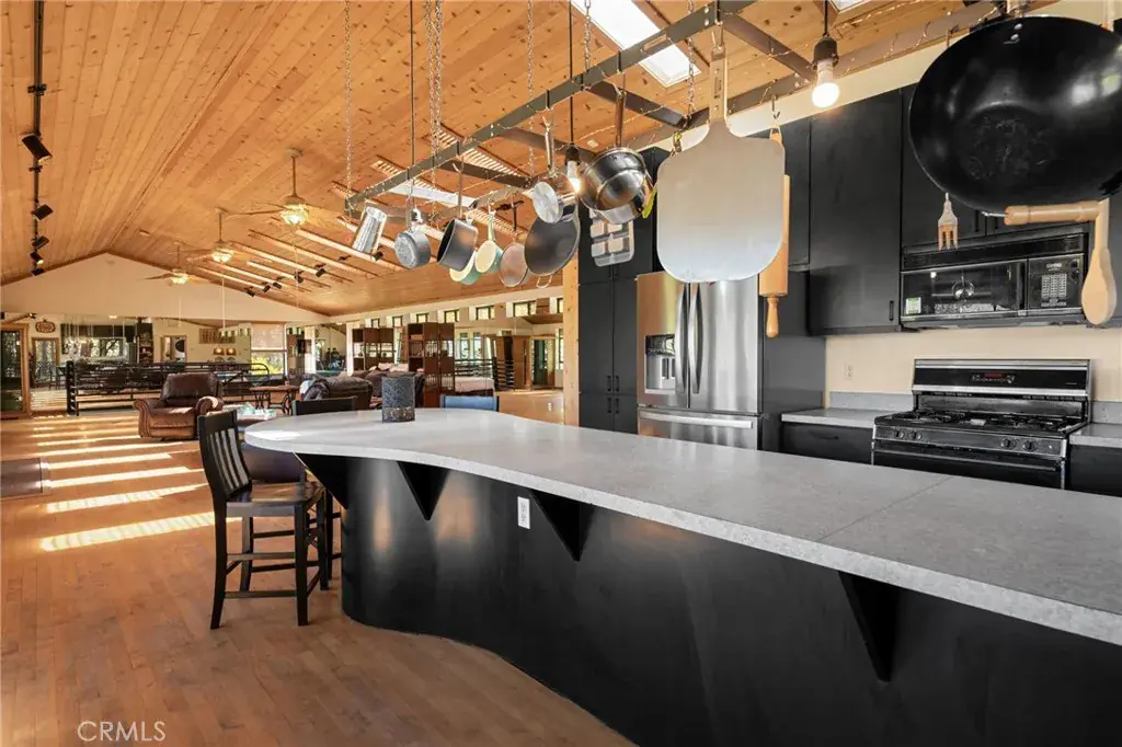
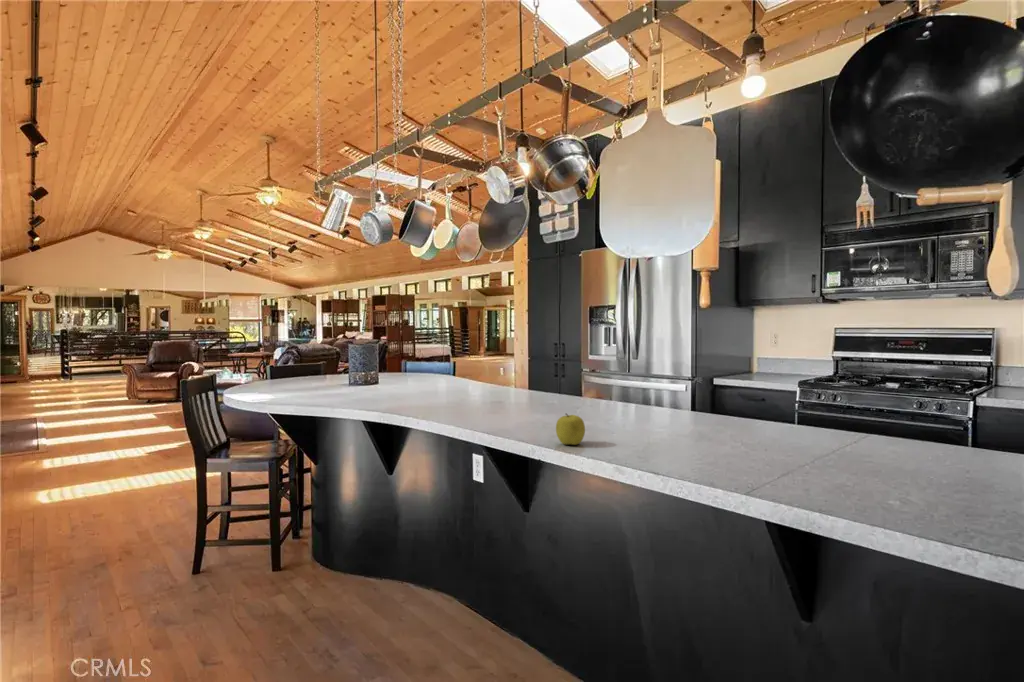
+ fruit [555,413,586,446]
